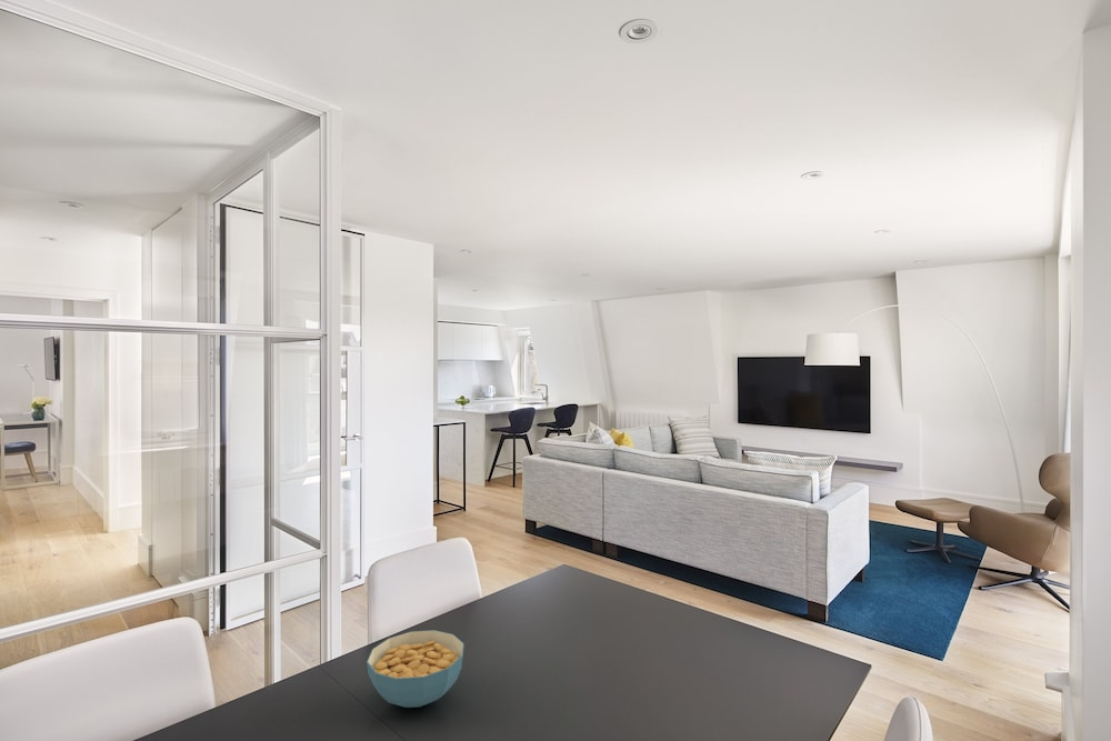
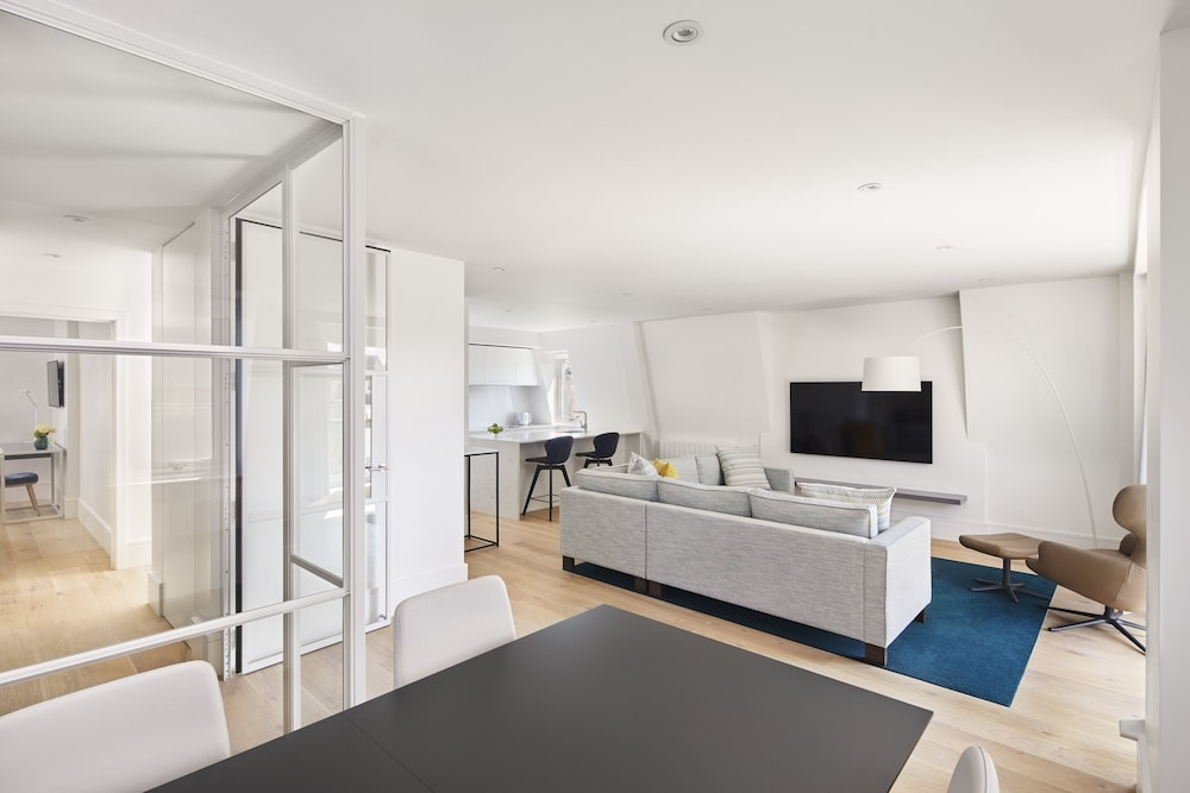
- cereal bowl [366,629,466,709]
